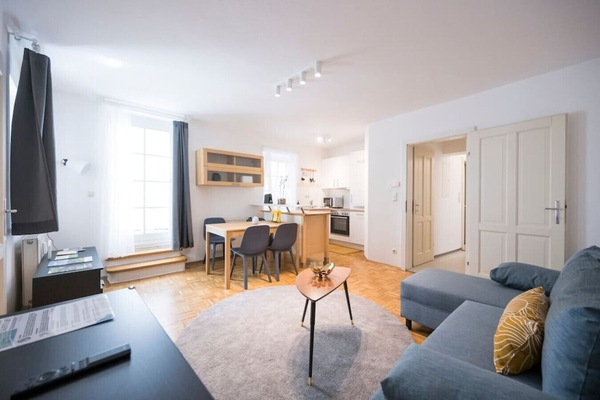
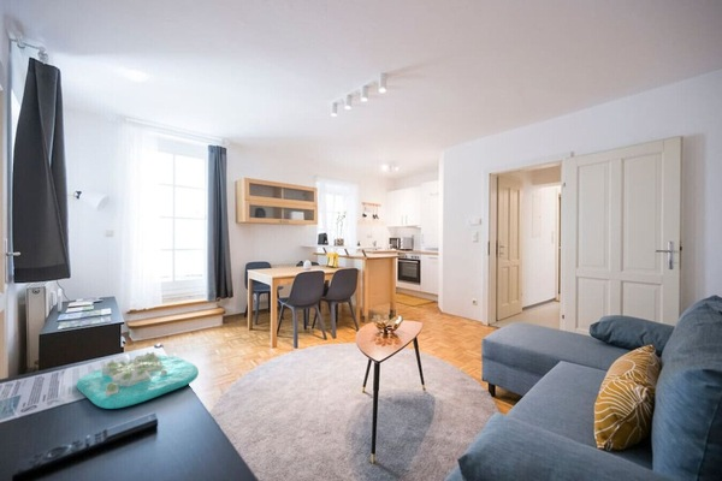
+ decorative tray [76,351,200,410]
